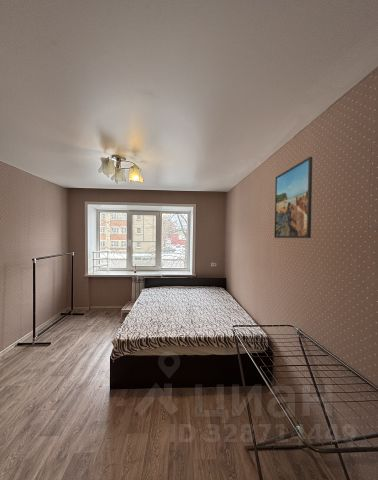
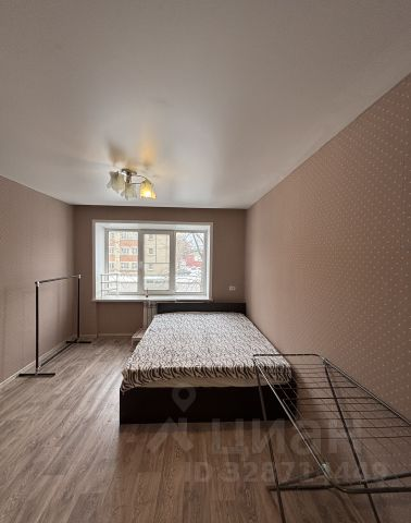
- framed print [273,156,313,239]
